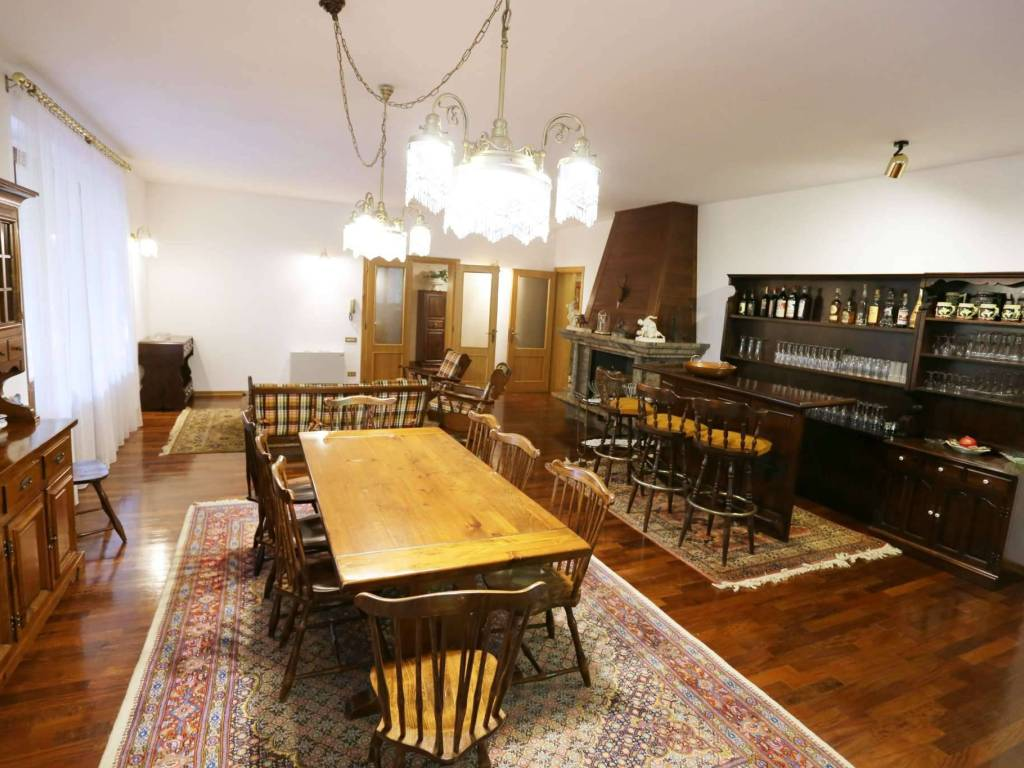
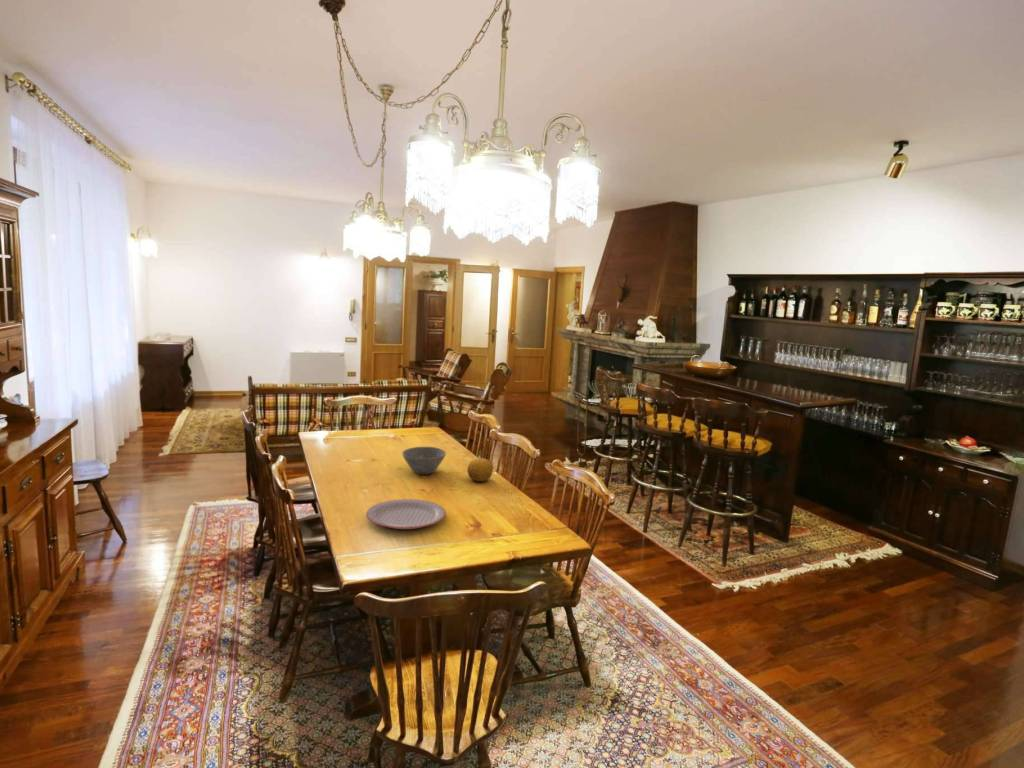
+ bowl [401,446,447,476]
+ plate [365,498,447,530]
+ fruit [466,457,494,483]
